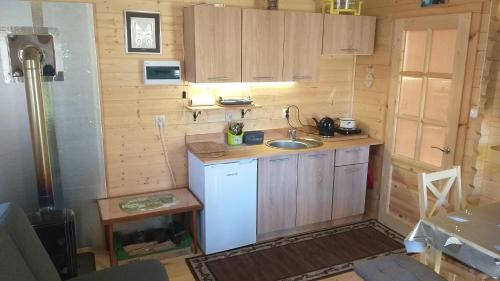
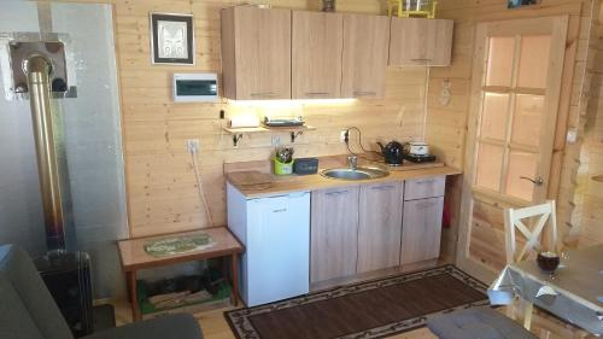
+ candle [535,251,562,274]
